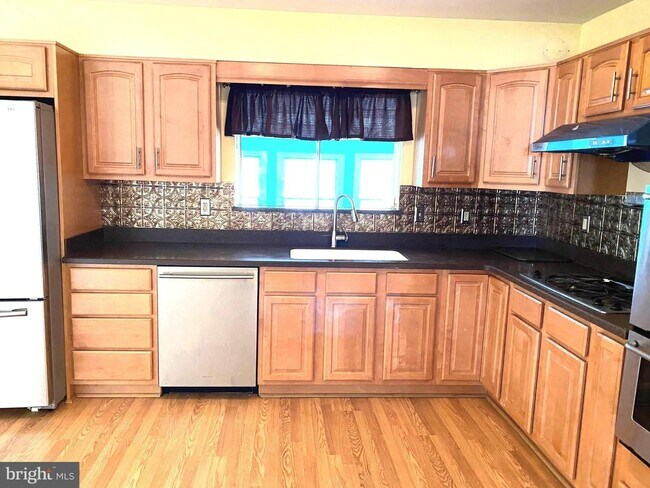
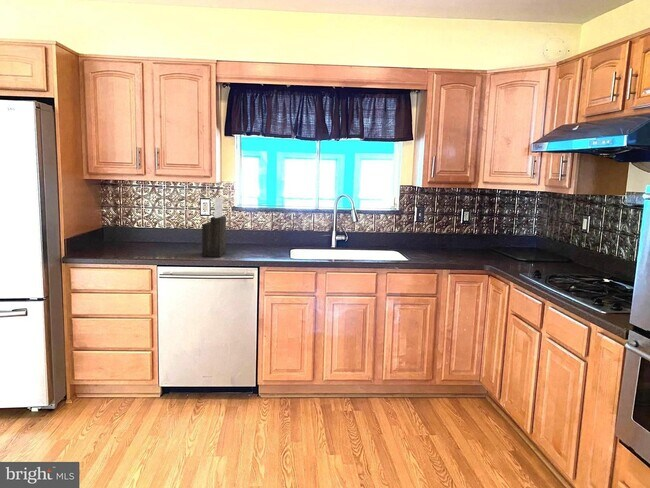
+ knife block [201,196,227,258]
